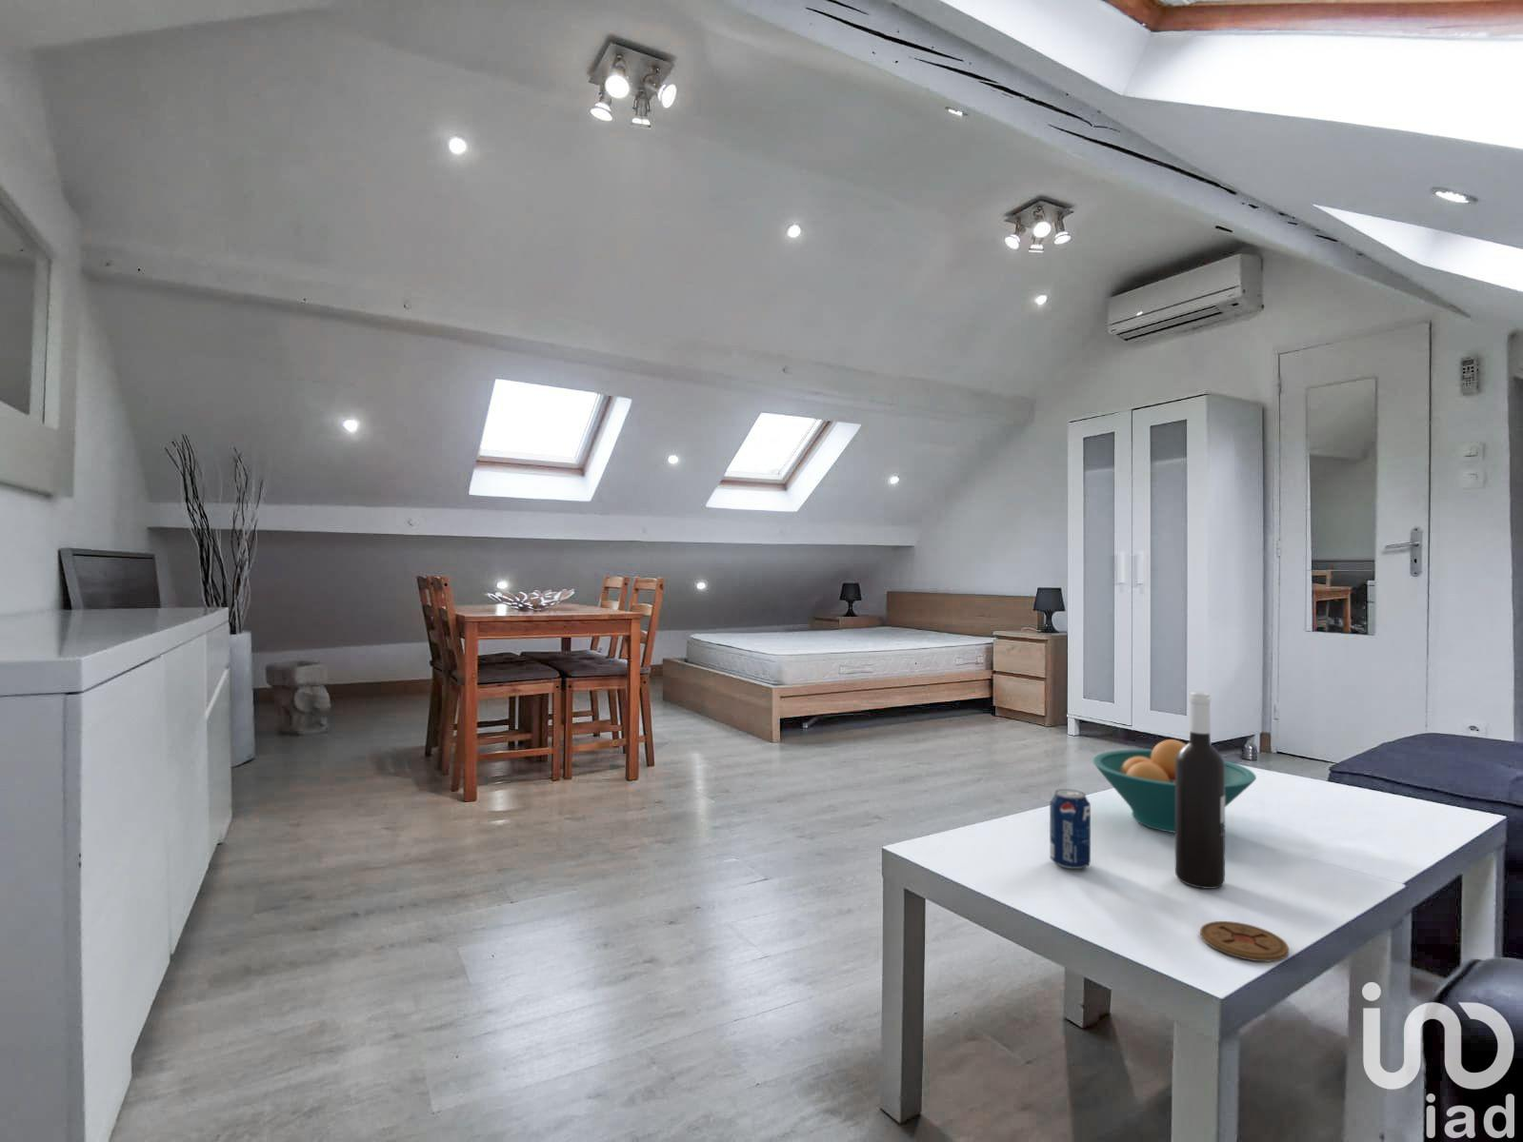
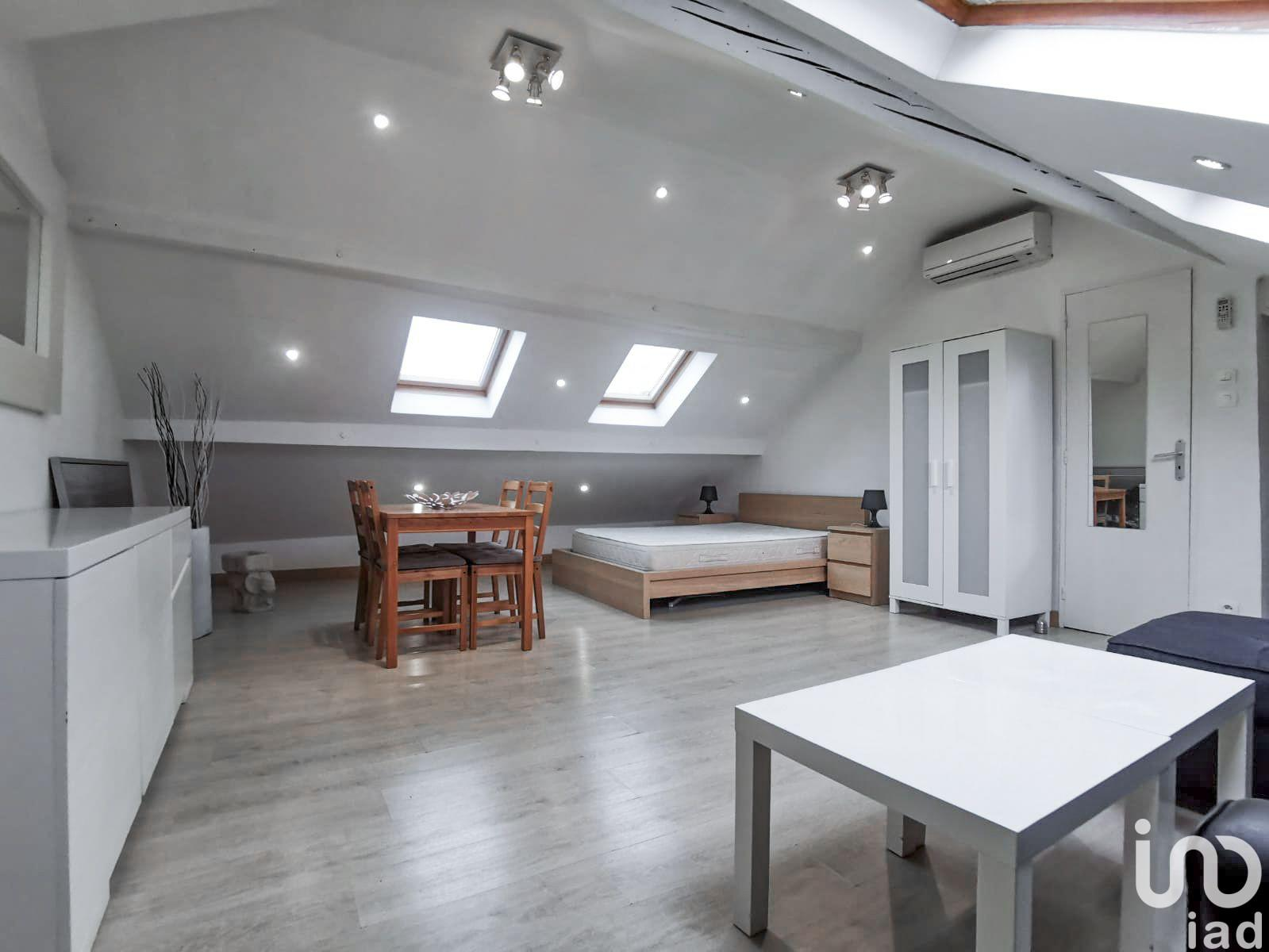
- fruit bowl [1092,739,1258,834]
- beverage can [1049,788,1091,870]
- wine bottle [1175,691,1225,890]
- coaster [1199,920,1290,962]
